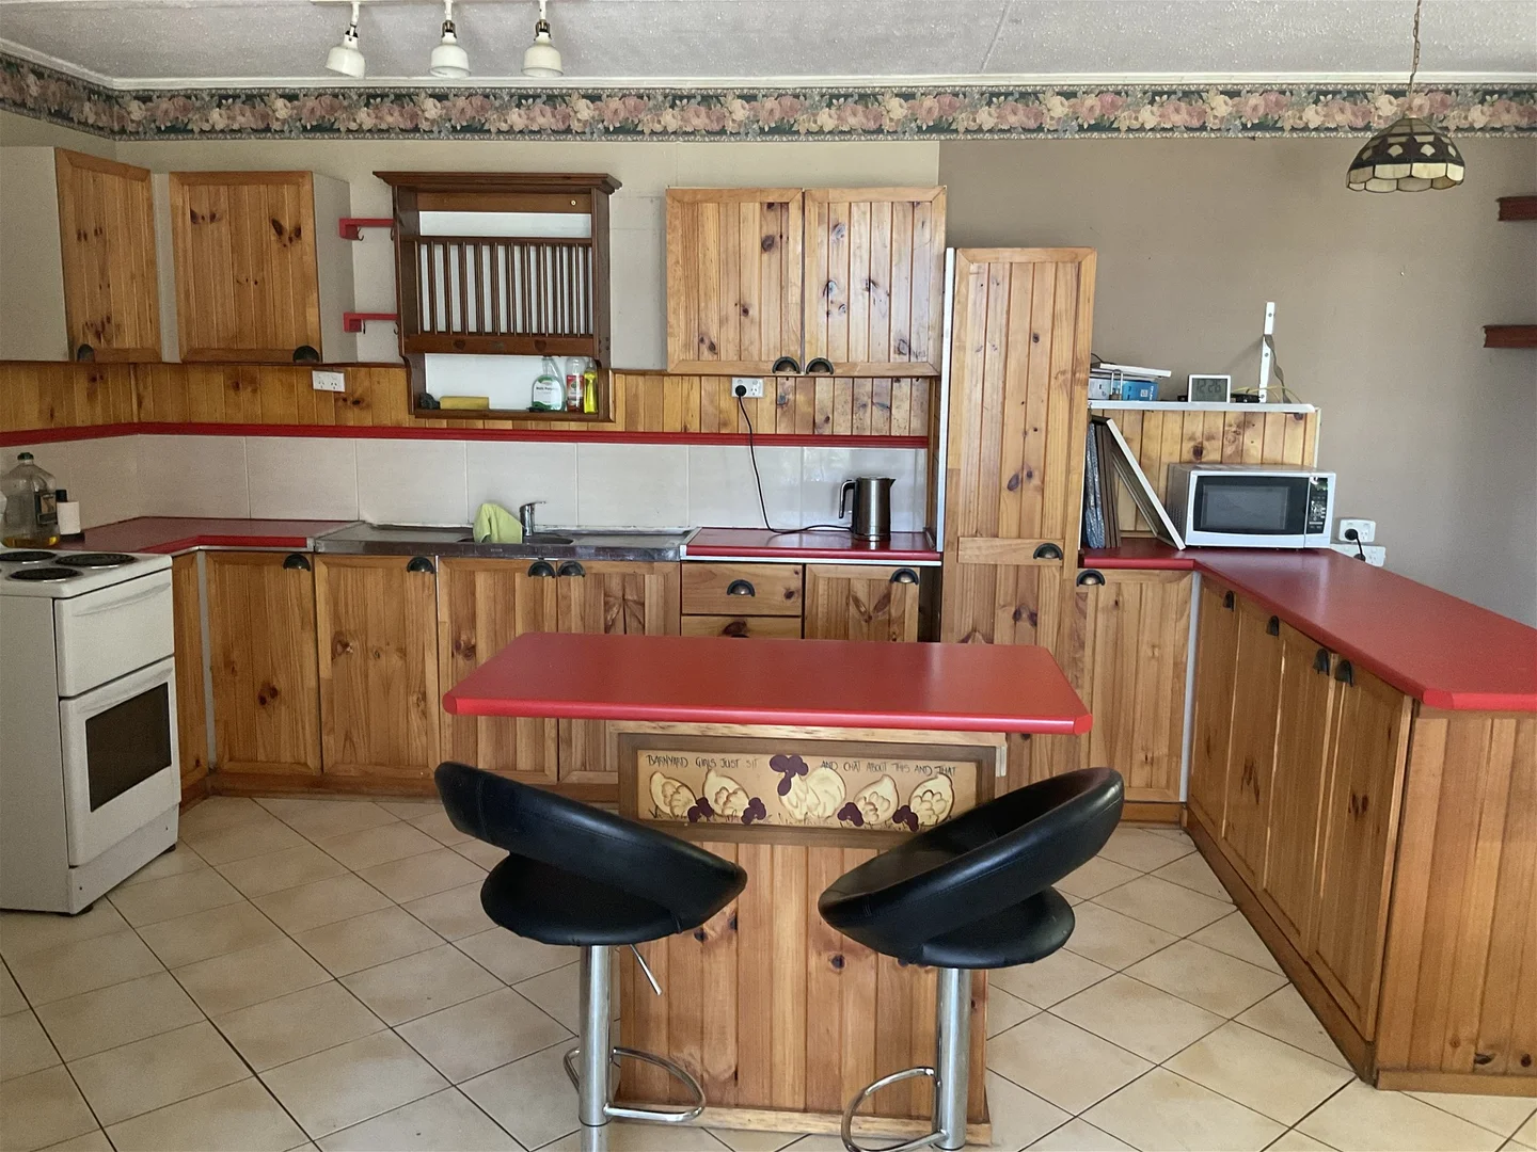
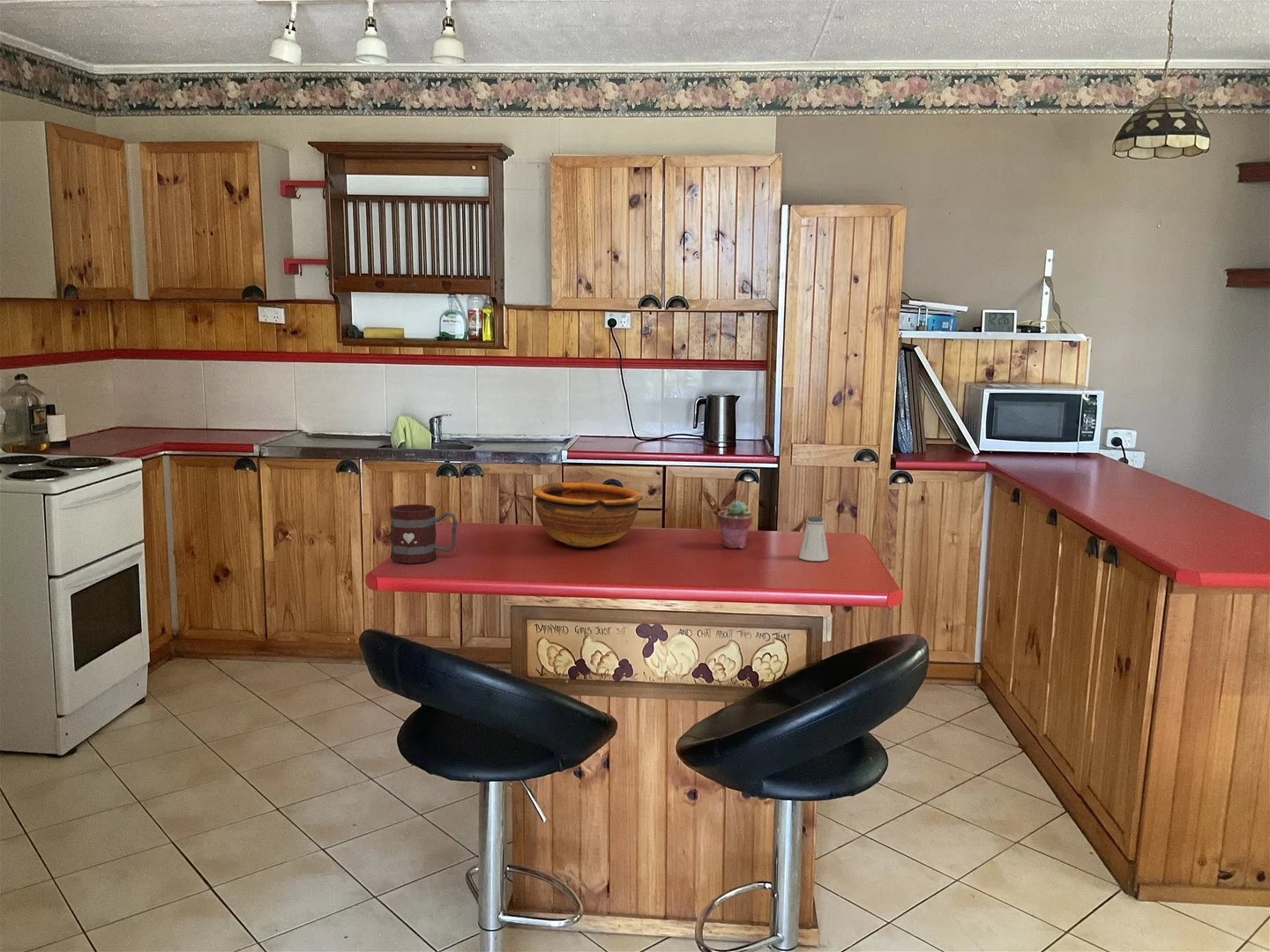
+ bowl [532,481,644,548]
+ saltshaker [798,516,829,562]
+ mug [389,503,458,564]
+ potted succulent [717,499,754,549]
